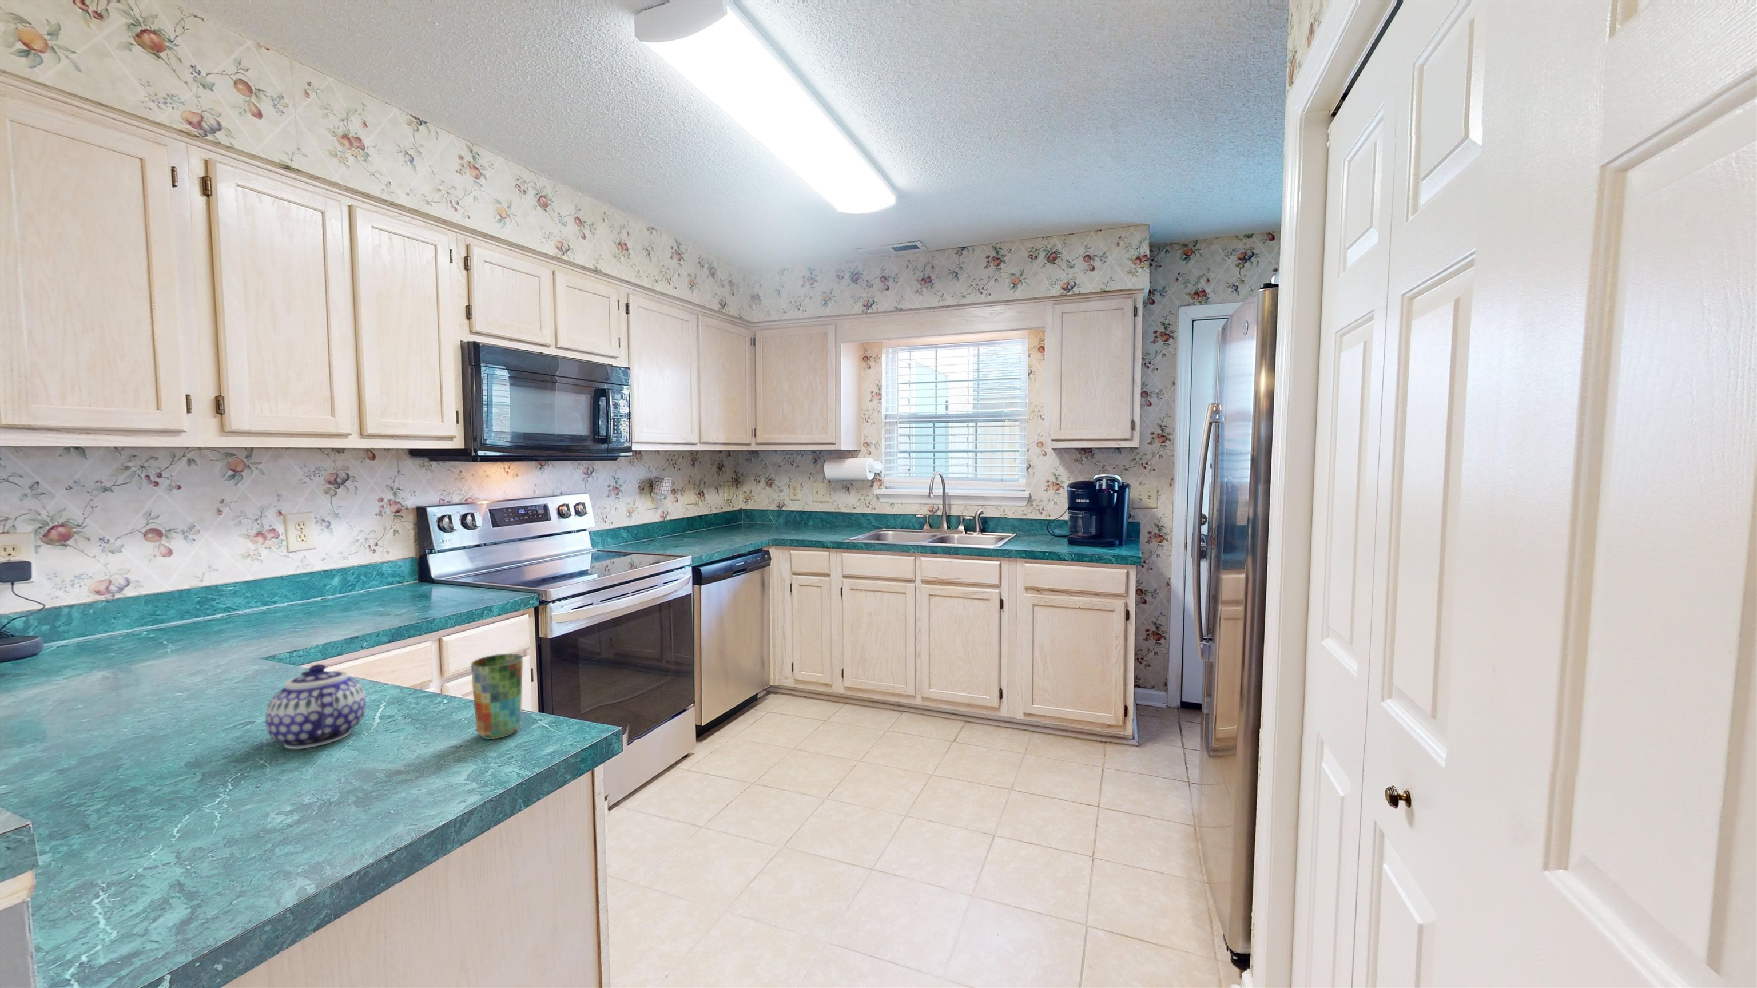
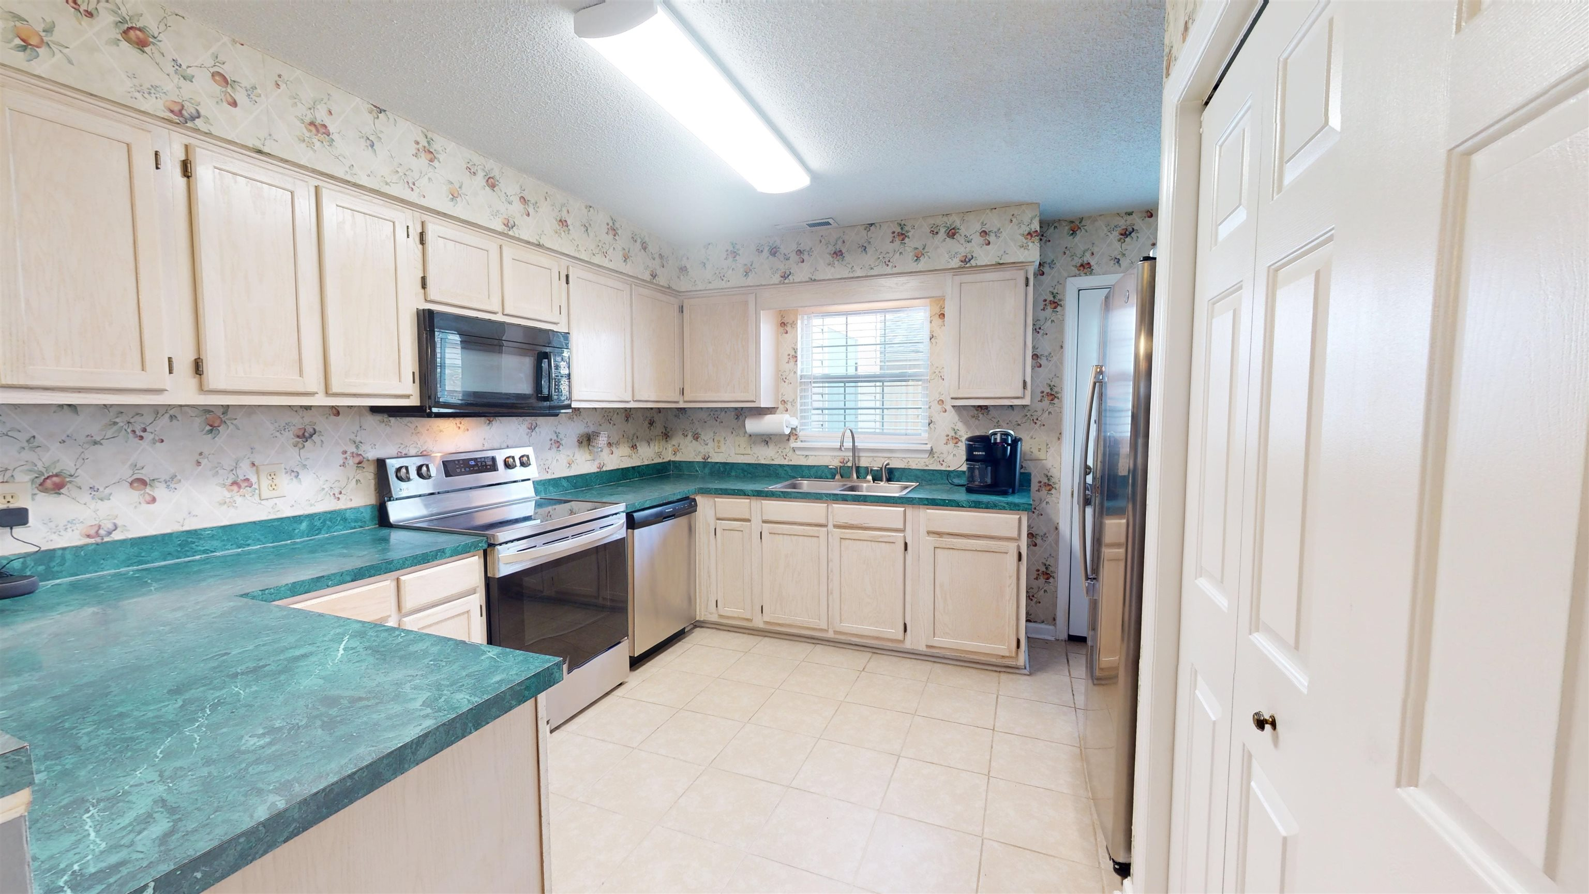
- cup [471,654,524,739]
- teapot [264,663,367,749]
